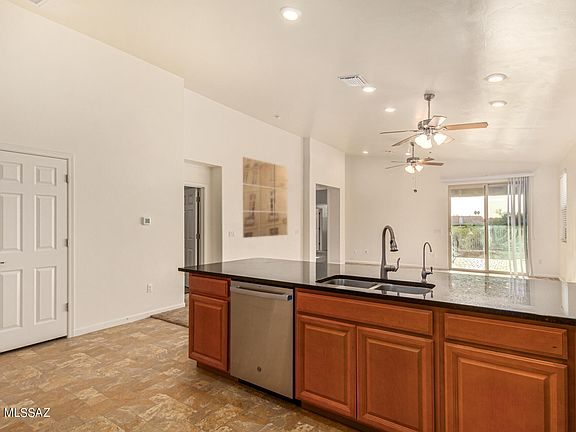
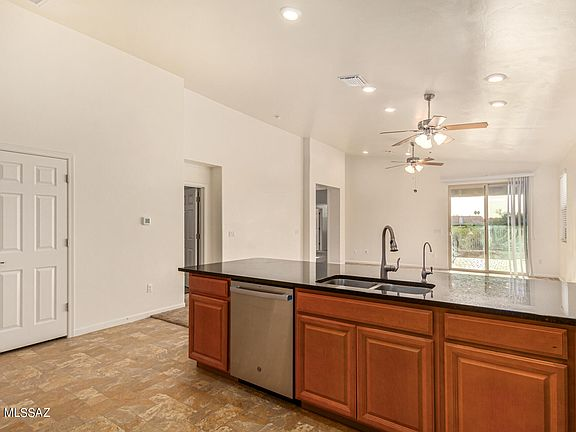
- wall art [242,156,288,239]
